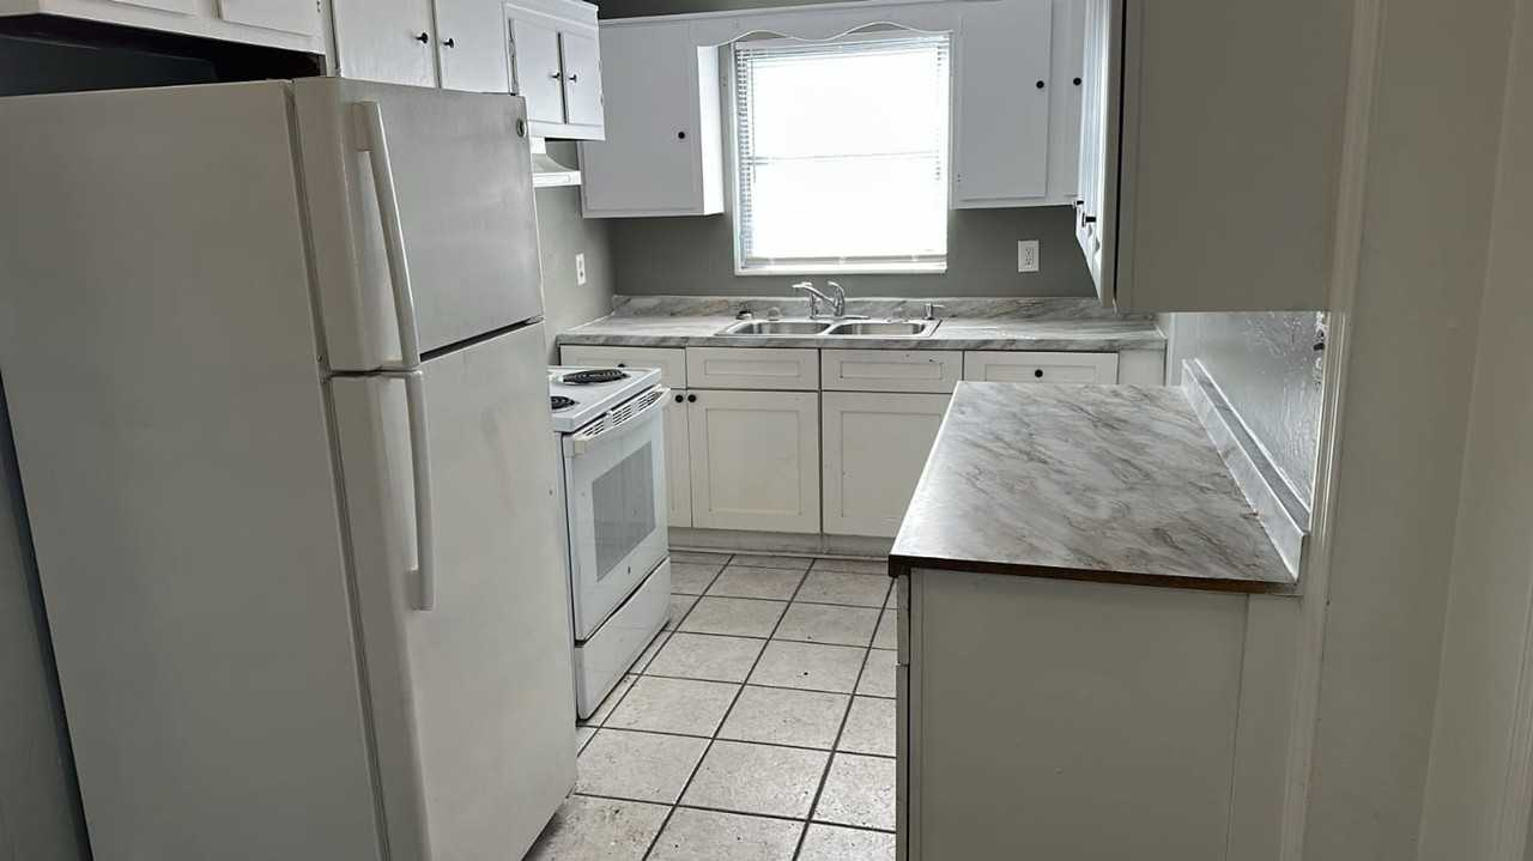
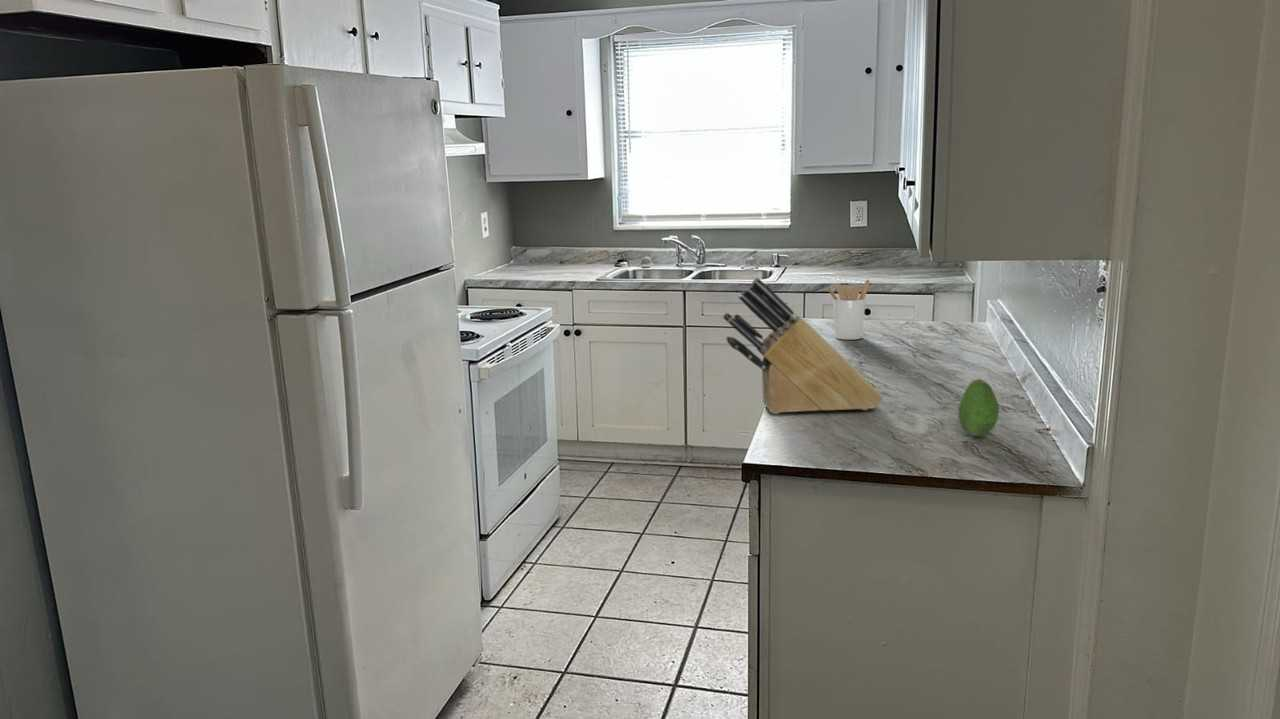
+ fruit [957,378,1000,437]
+ knife block [722,277,885,415]
+ utensil holder [826,278,870,341]
